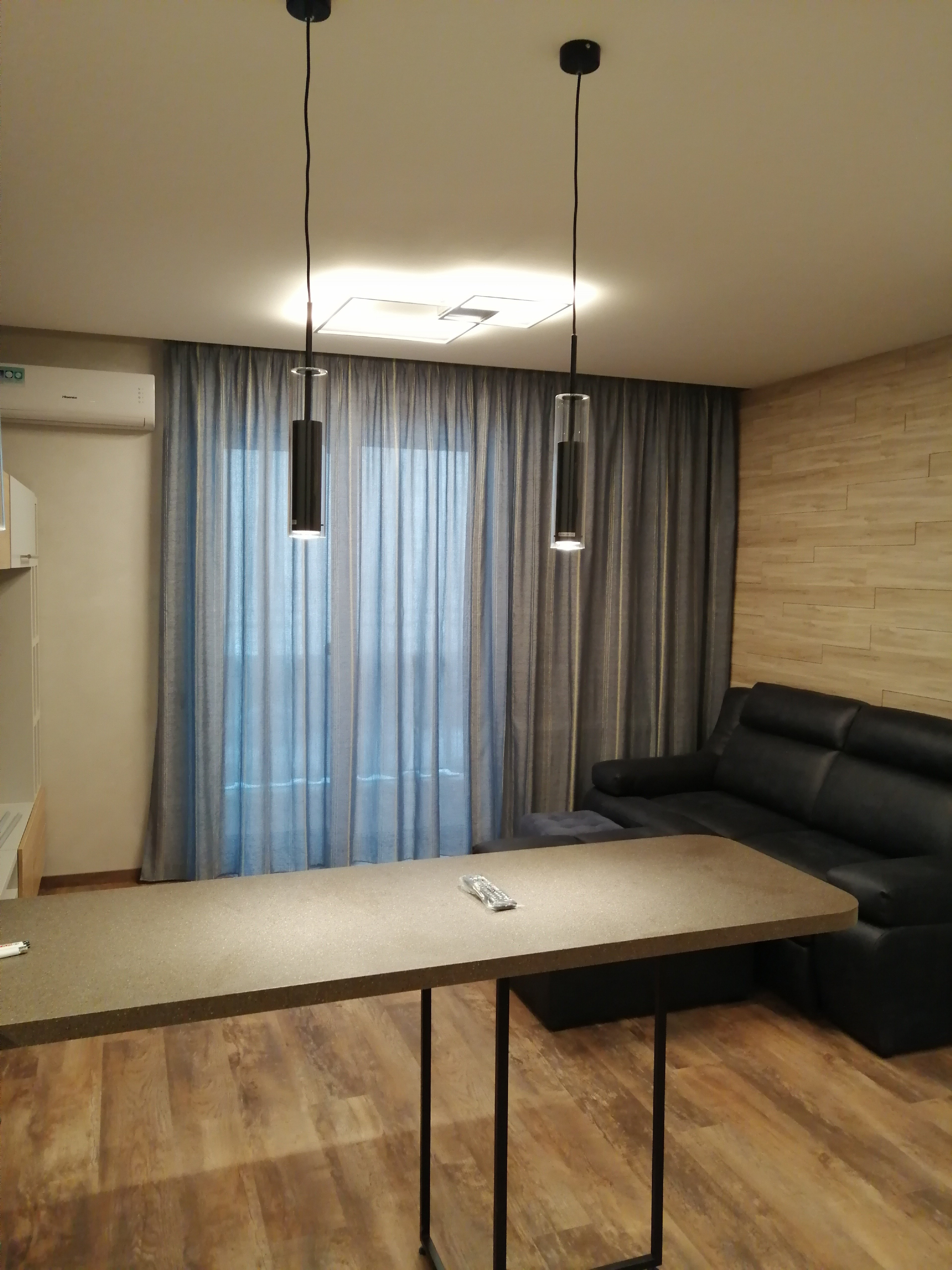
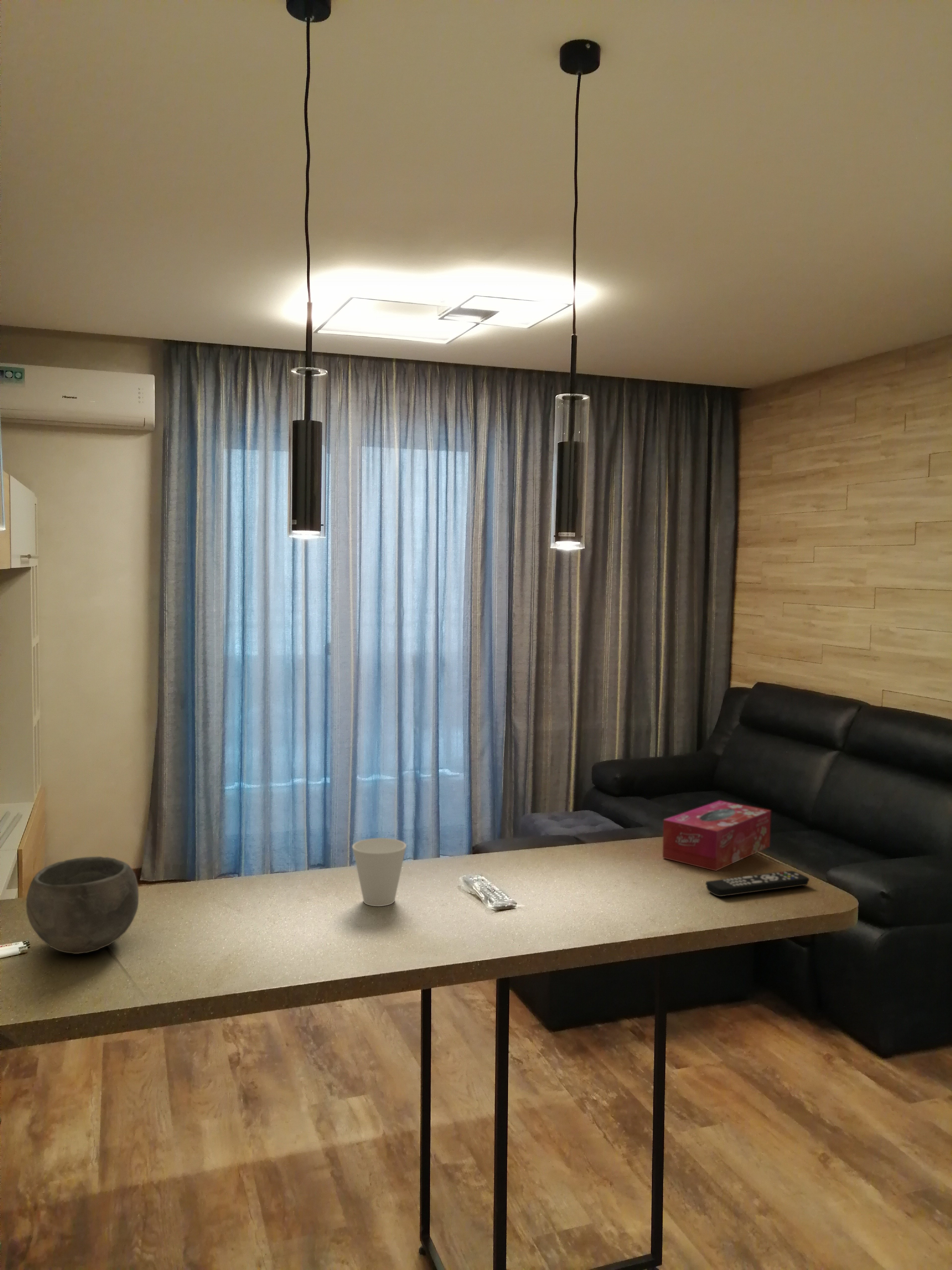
+ bowl [26,856,139,954]
+ remote control [705,870,809,897]
+ cup [352,838,407,907]
+ tissue box [662,800,771,871]
